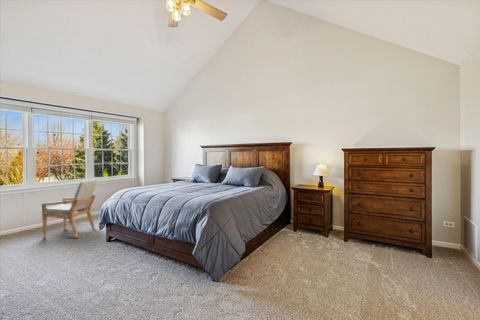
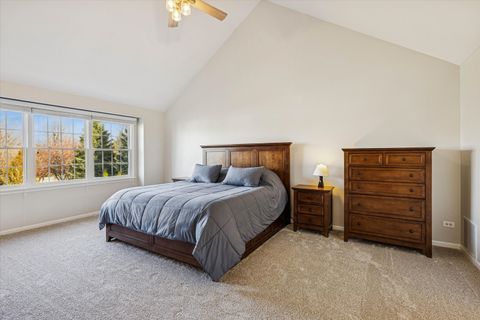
- armchair [41,178,98,240]
